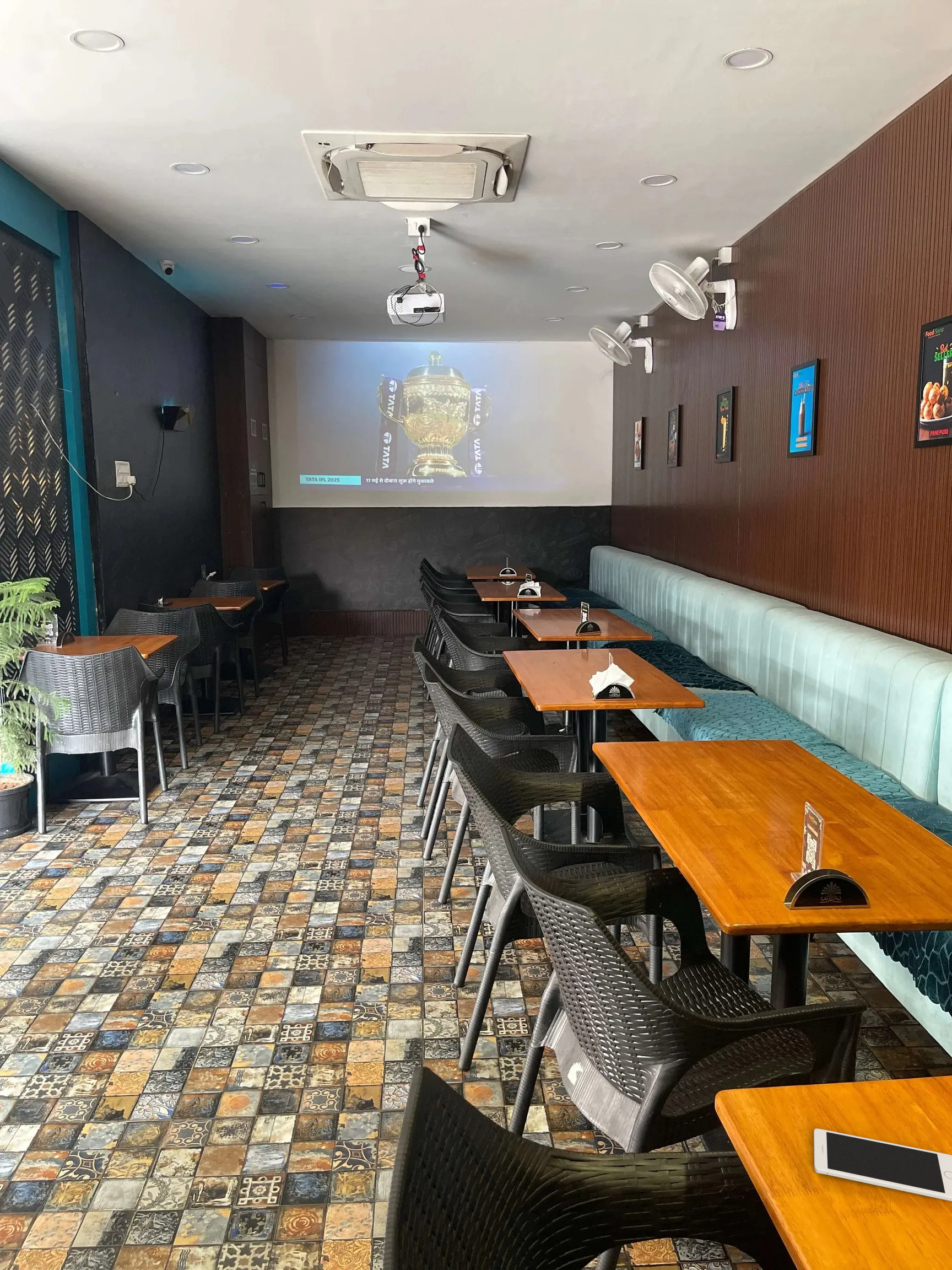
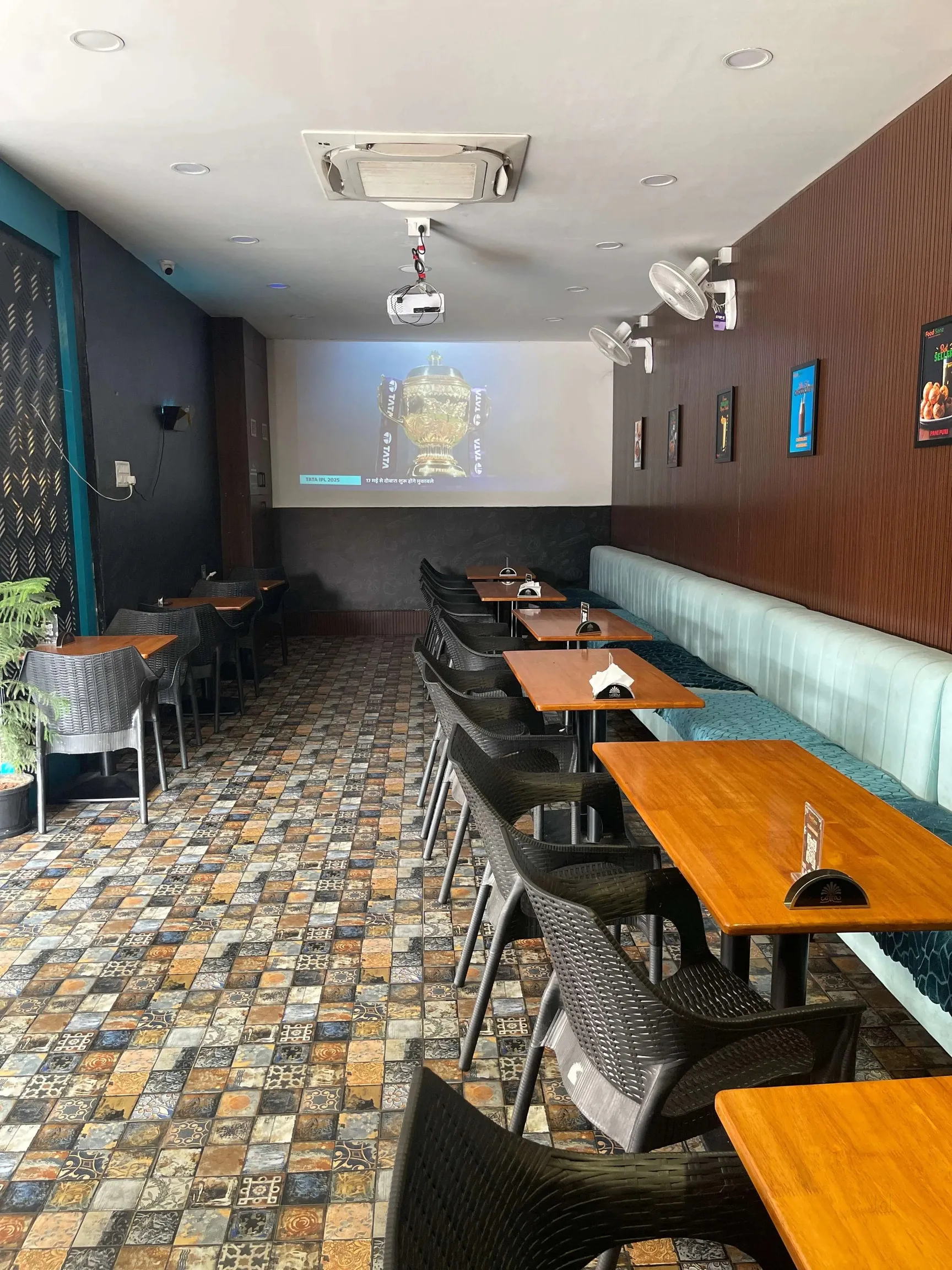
- cell phone [813,1128,952,1202]
